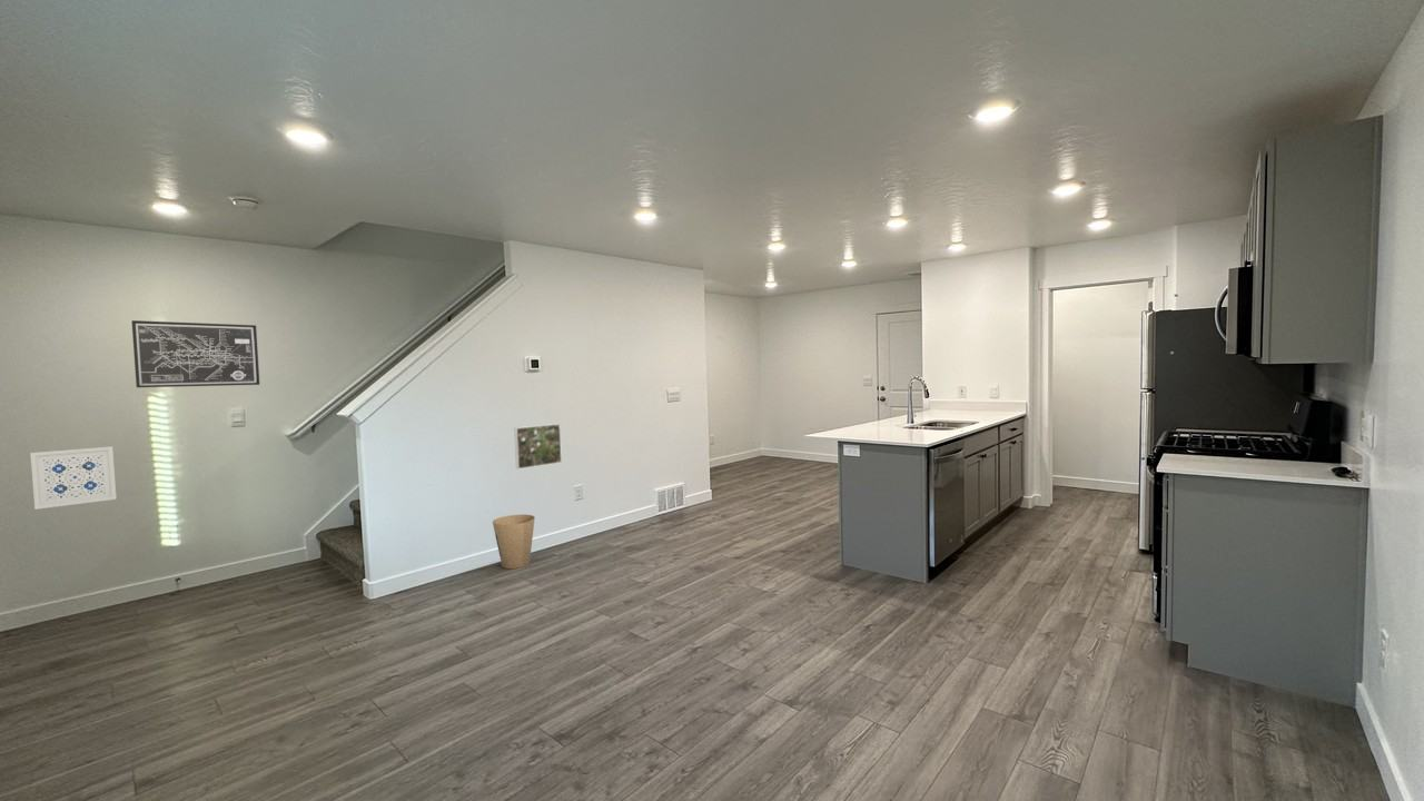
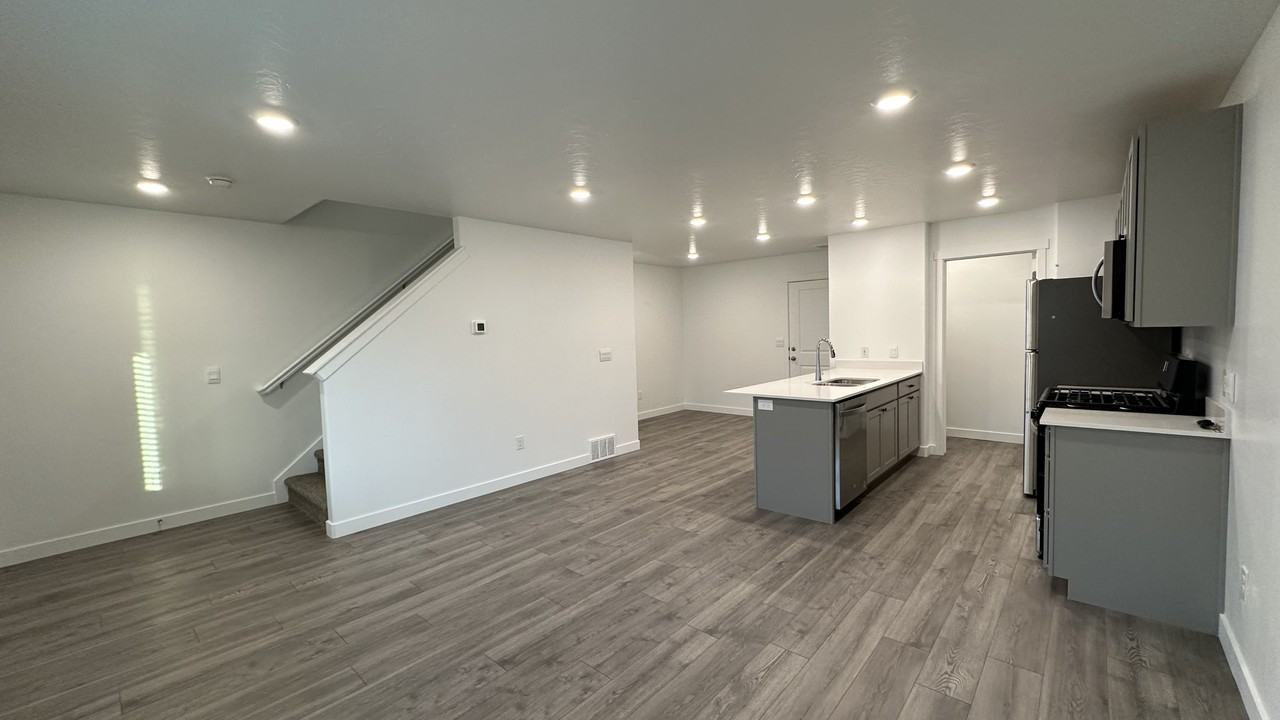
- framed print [513,423,563,471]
- trash can [492,514,536,570]
- wall art [131,319,260,388]
- wall art [29,445,118,511]
